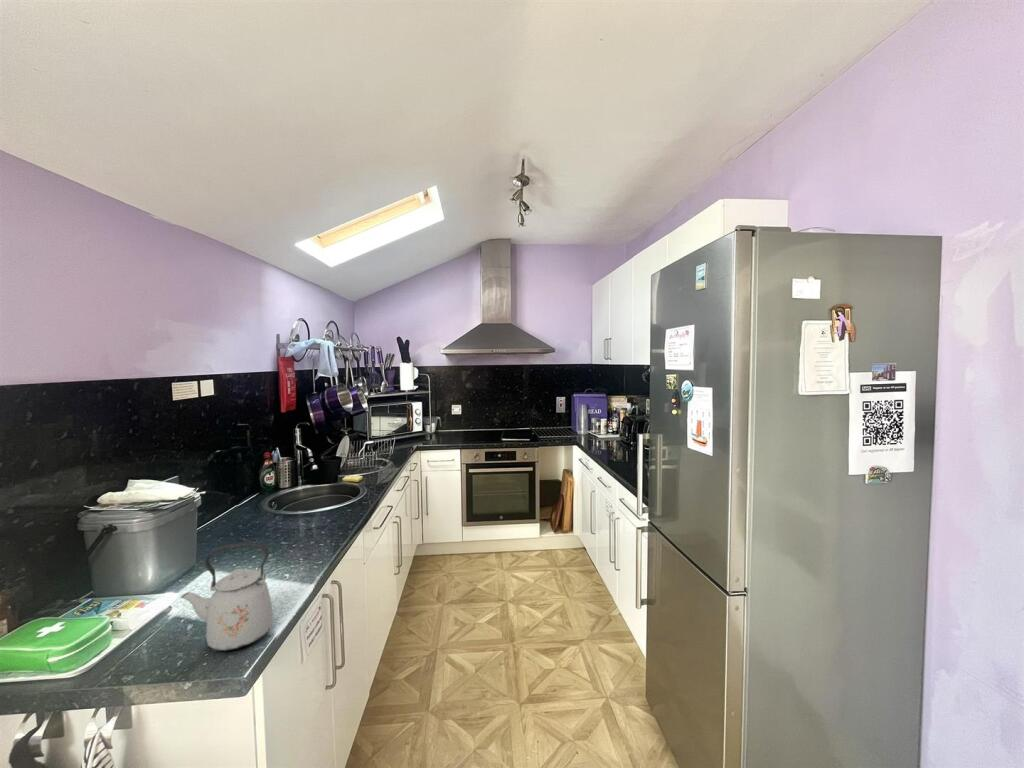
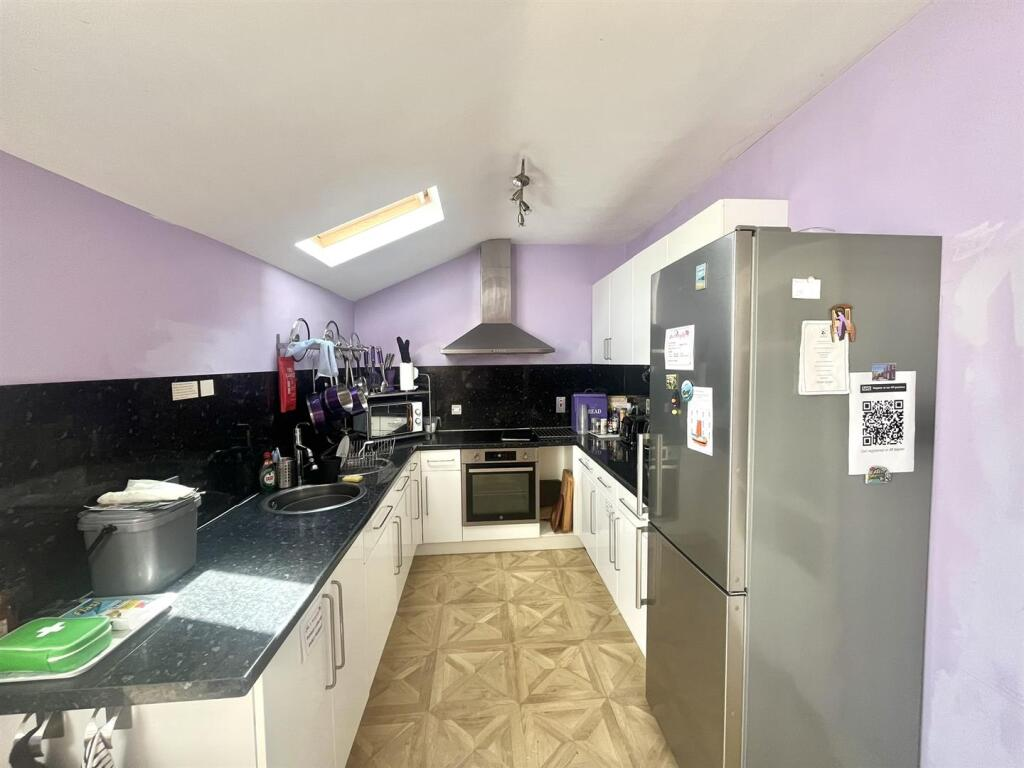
- kettle [180,541,275,652]
